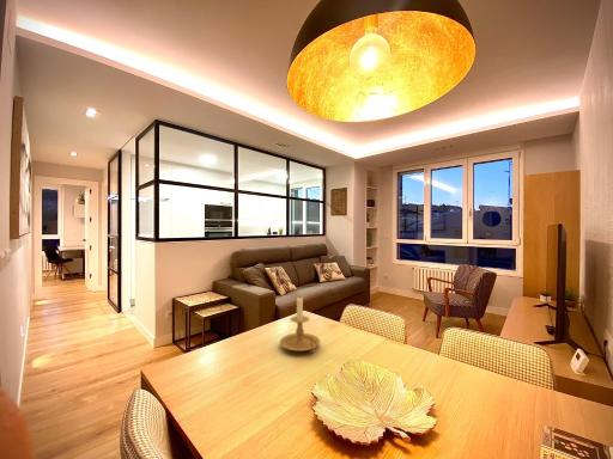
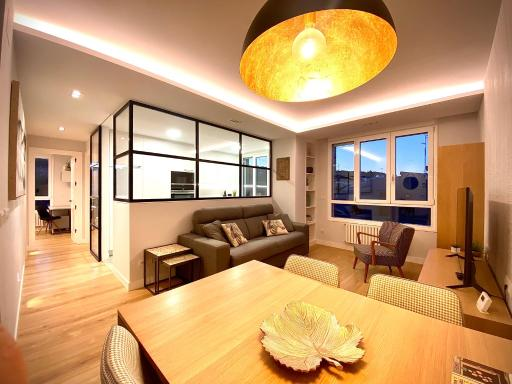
- candle holder [279,295,321,354]
